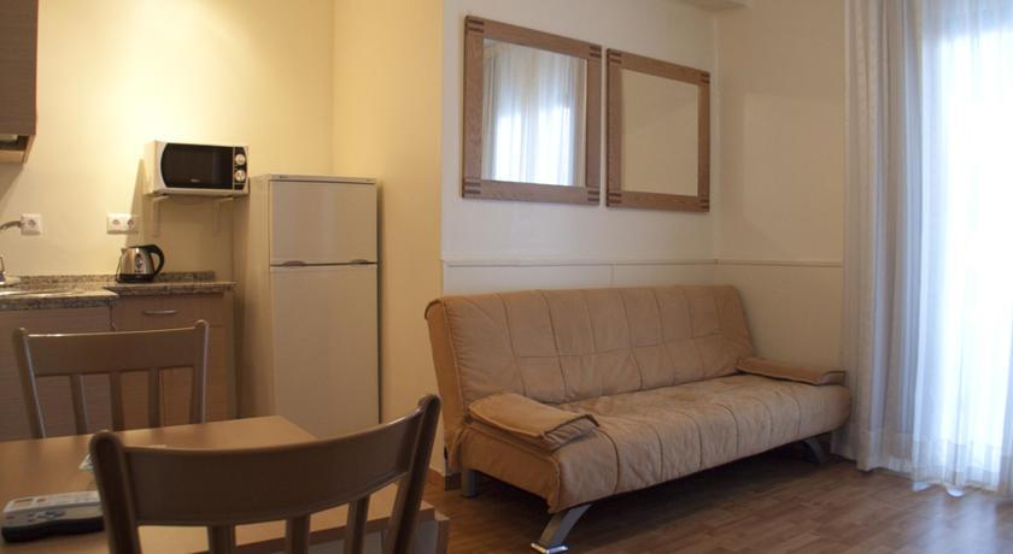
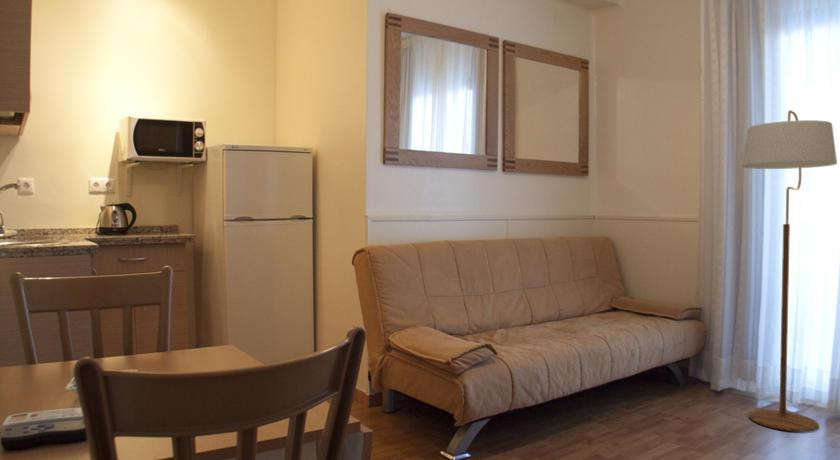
+ floor lamp [741,109,838,433]
